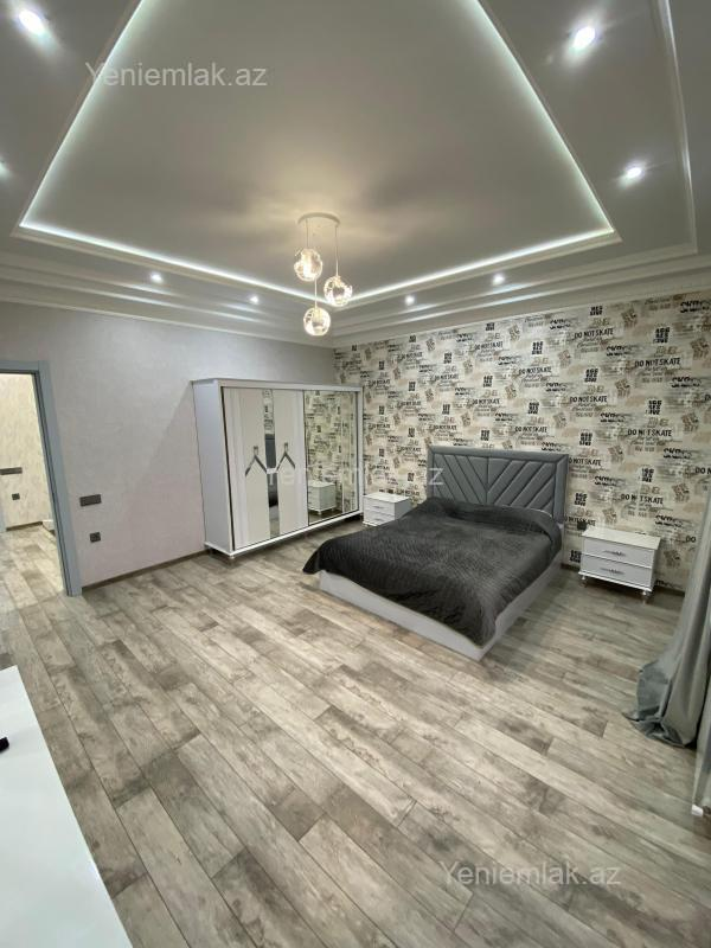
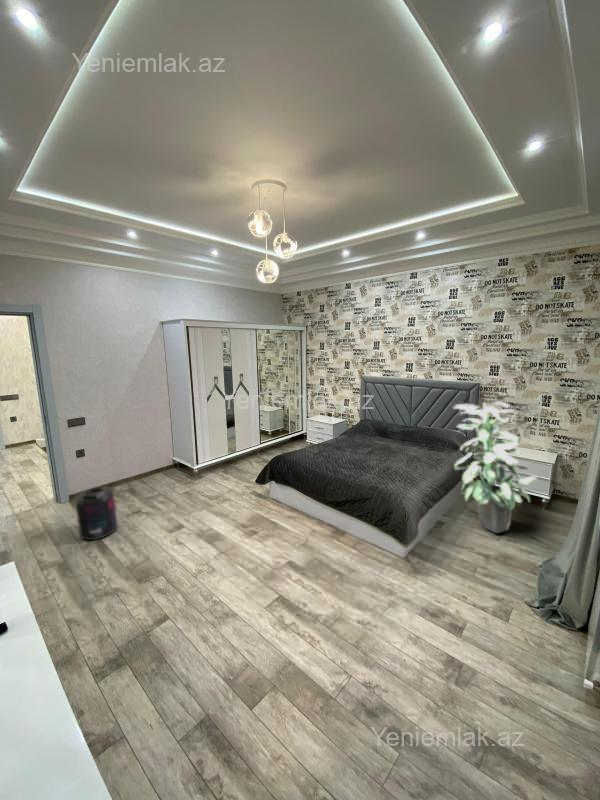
+ indoor plant [452,400,539,534]
+ supplement container [74,486,119,541]
